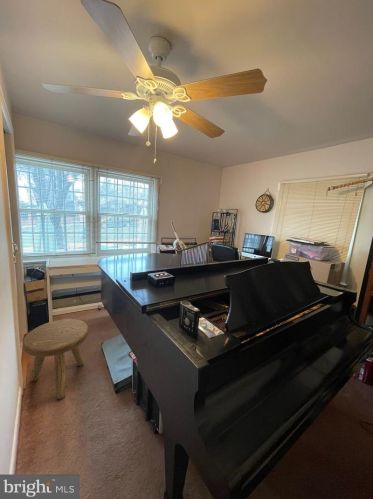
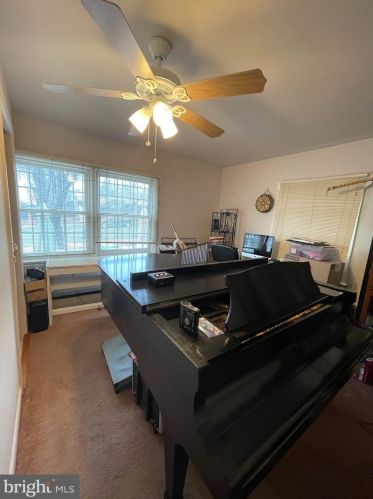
- stool [22,318,89,400]
